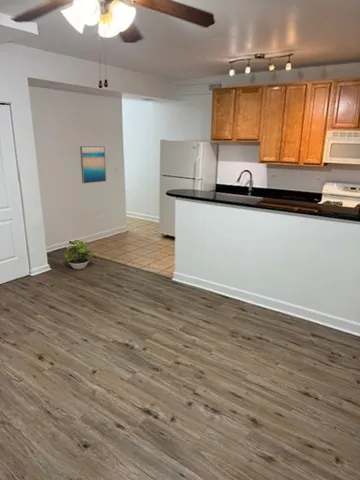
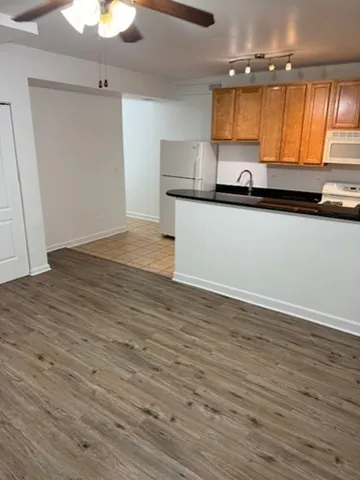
- wall art [79,145,107,184]
- potted plant [63,239,94,270]
